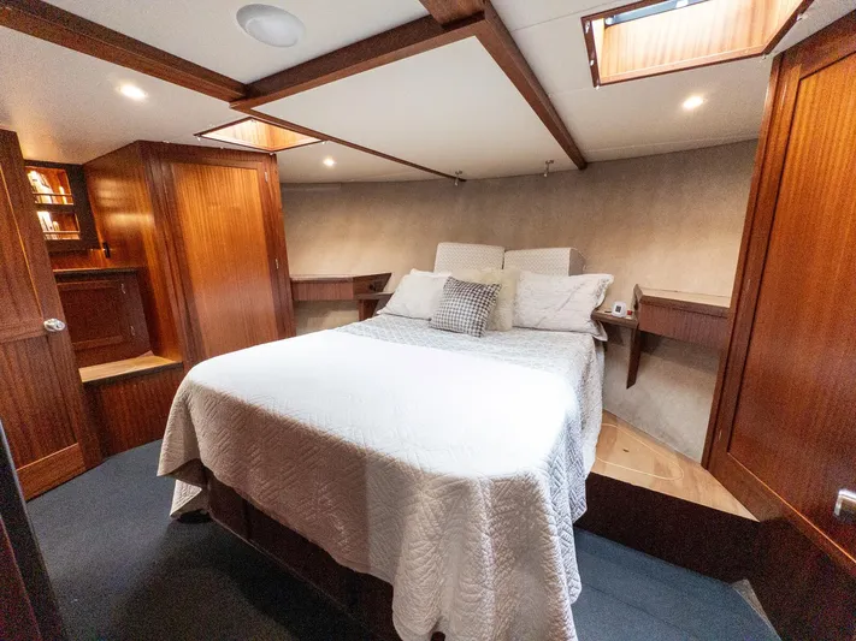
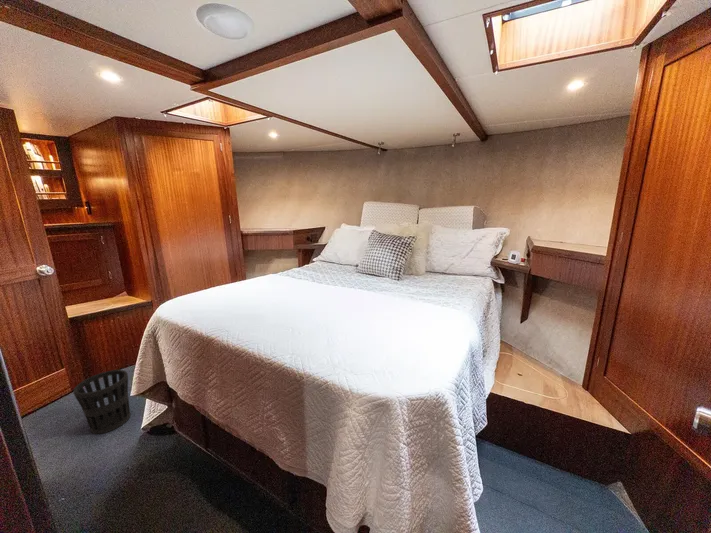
+ wastebasket [73,369,132,435]
